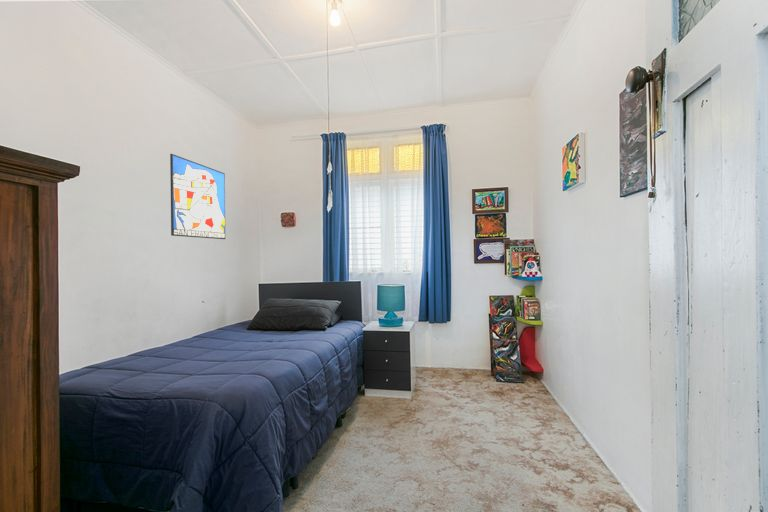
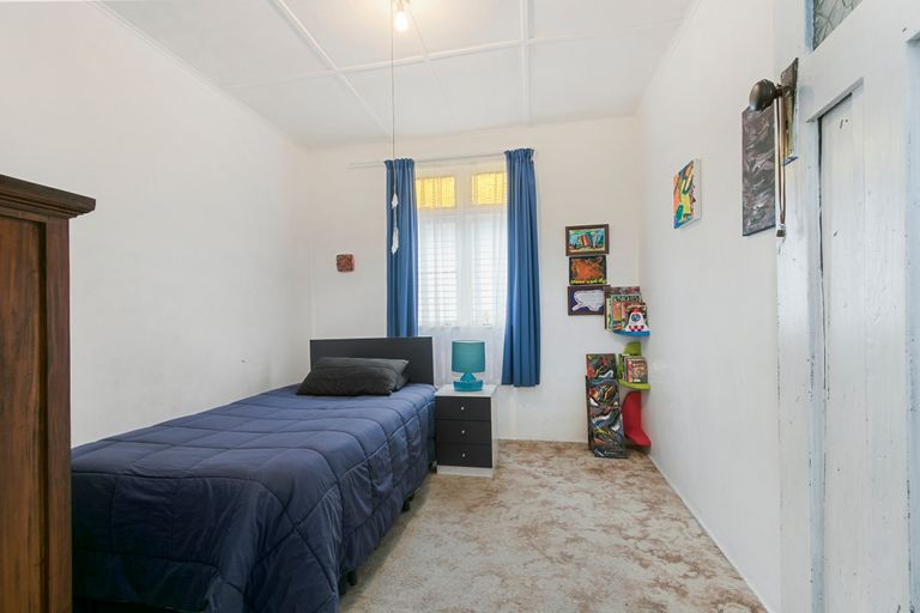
- wall art [169,153,226,240]
